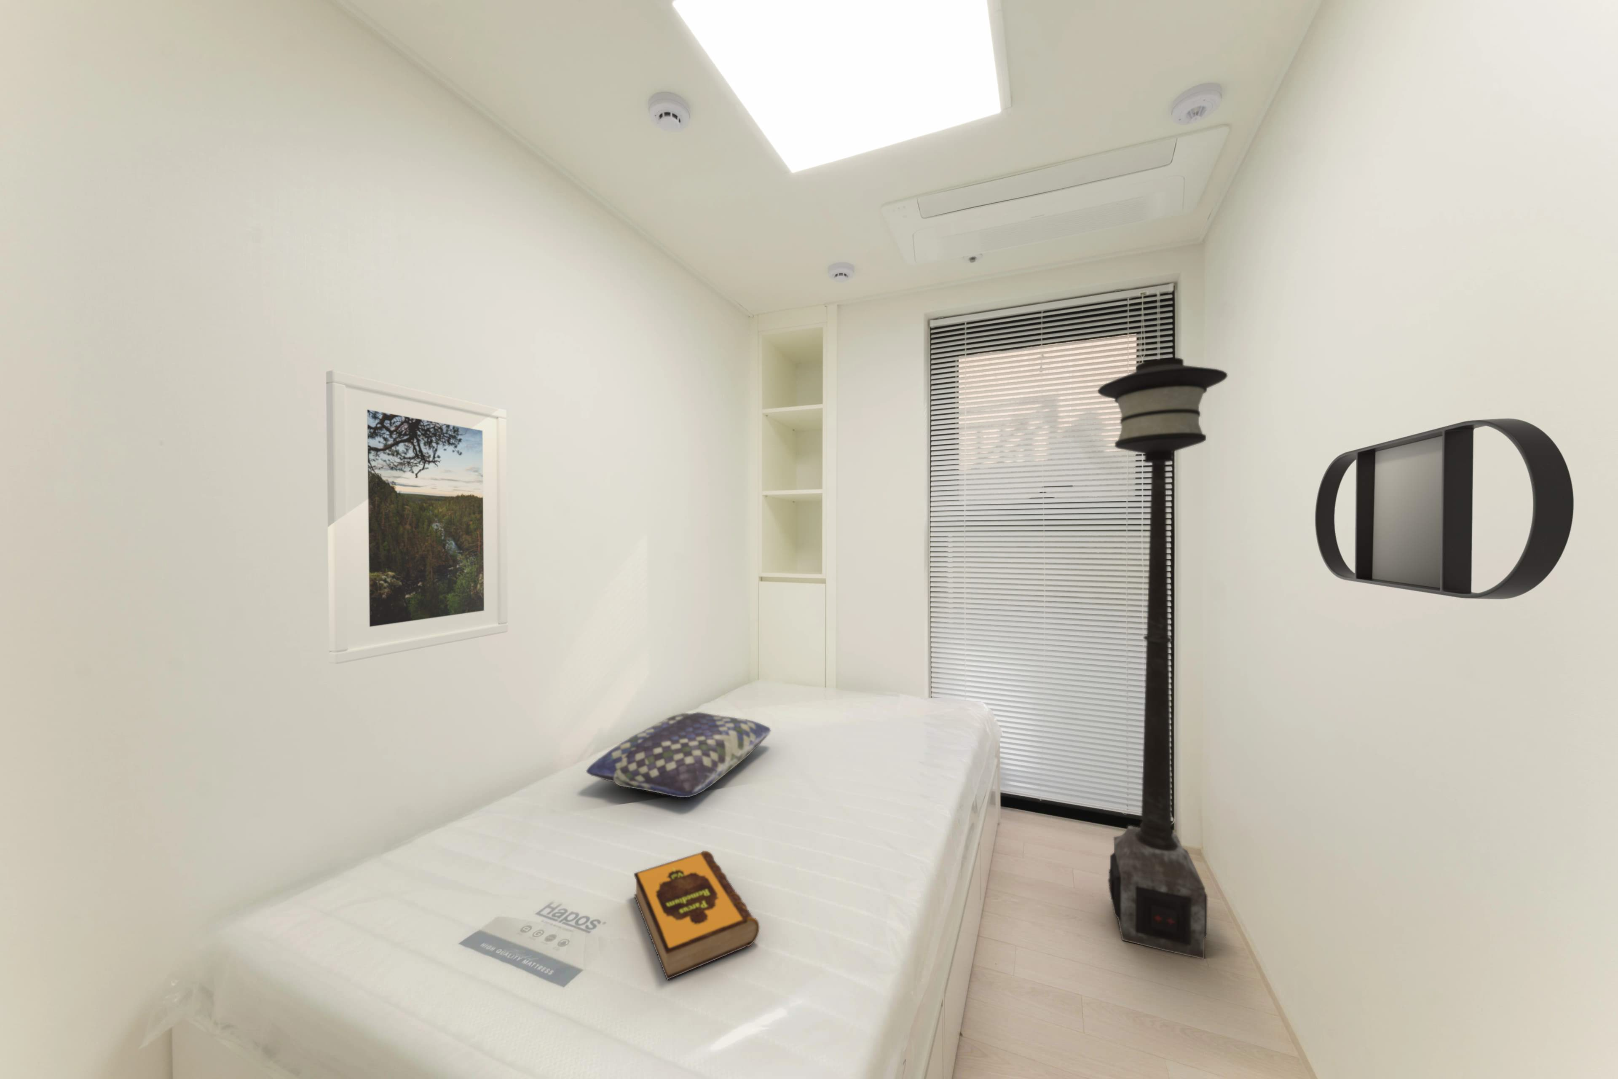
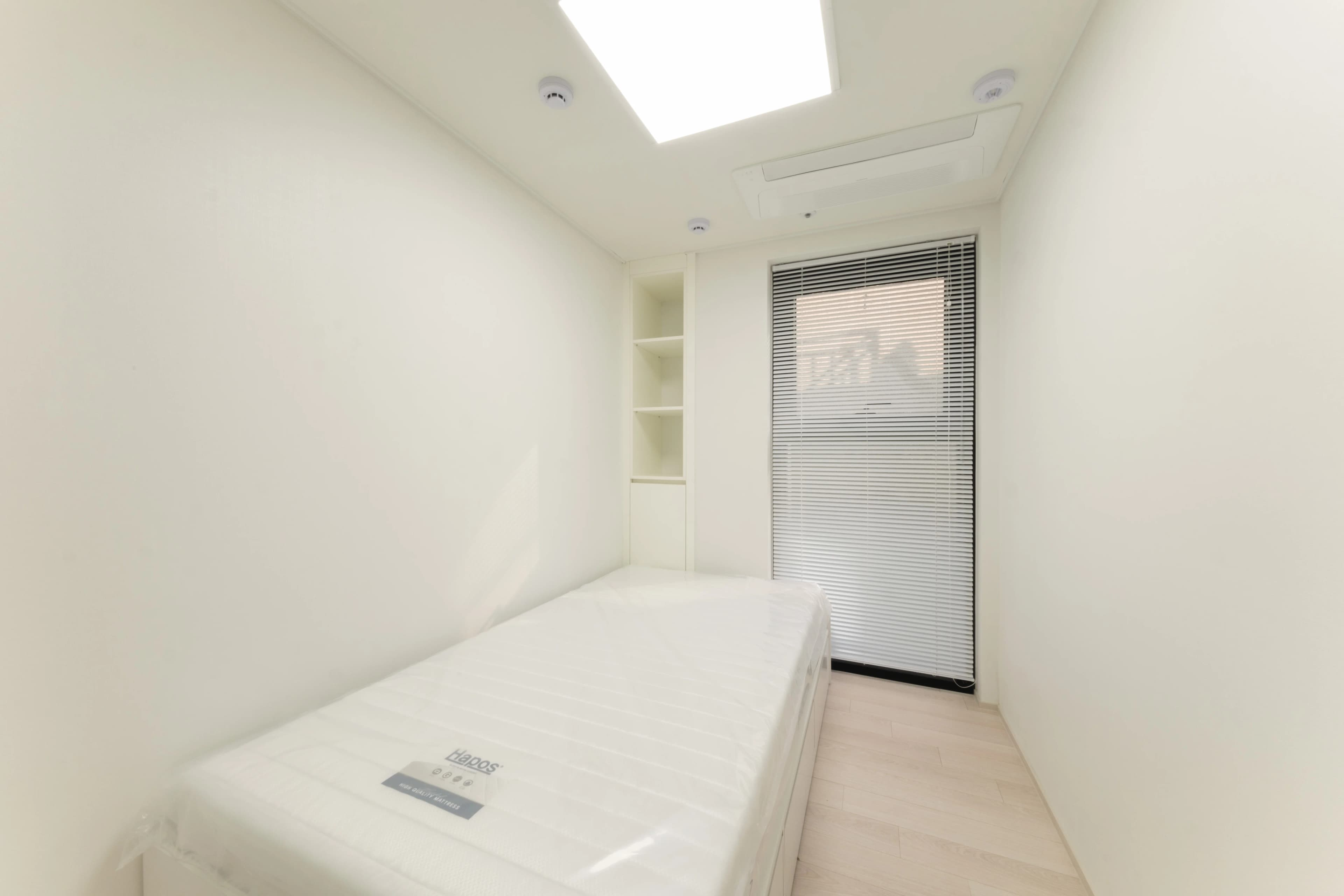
- floor lamp [1097,356,1228,960]
- cushion [585,712,772,798]
- home mirror [1315,418,1575,600]
- hardback book [633,850,760,980]
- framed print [326,370,508,665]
